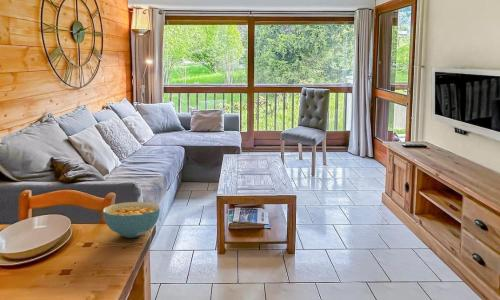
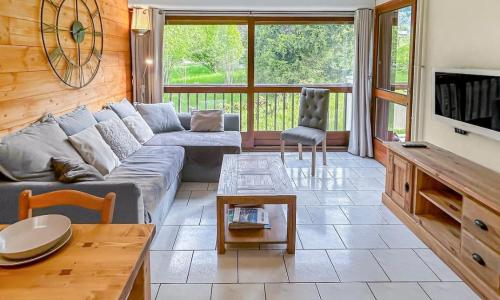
- cereal bowl [102,201,161,239]
